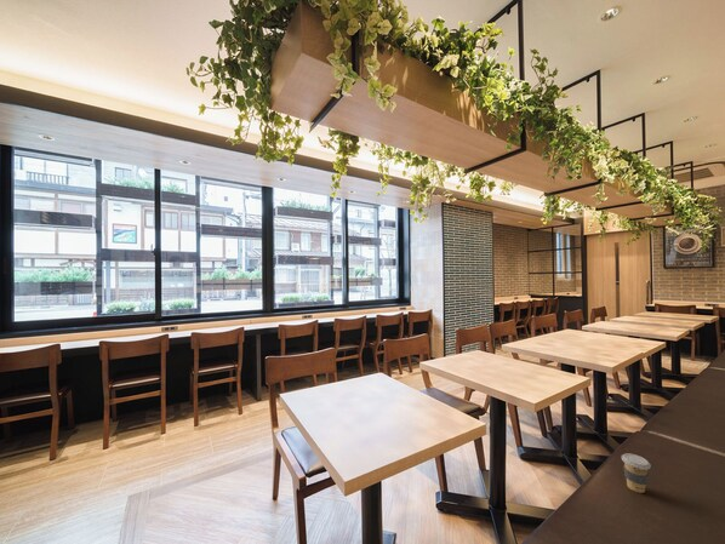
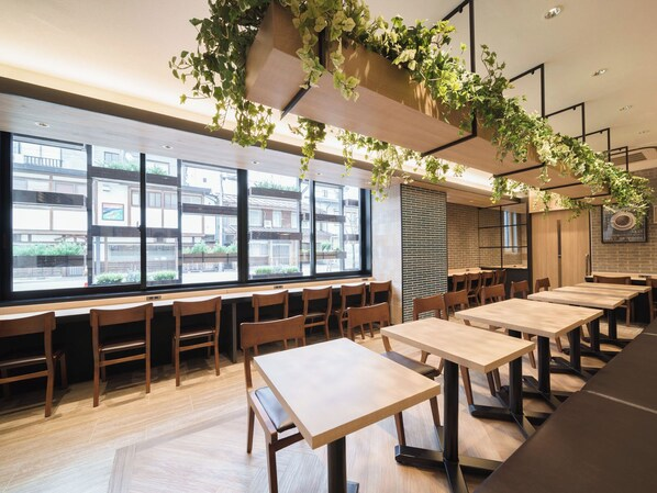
- coffee cup [621,452,652,494]
